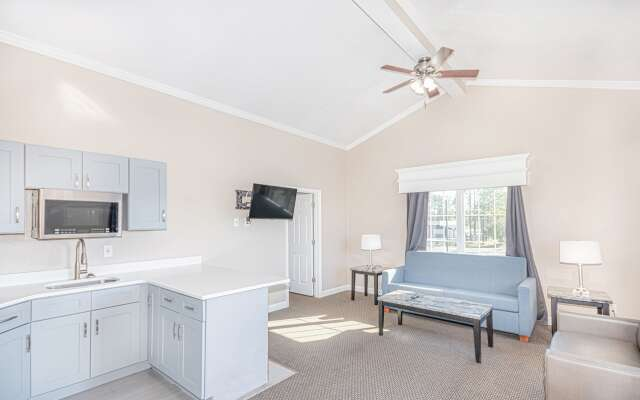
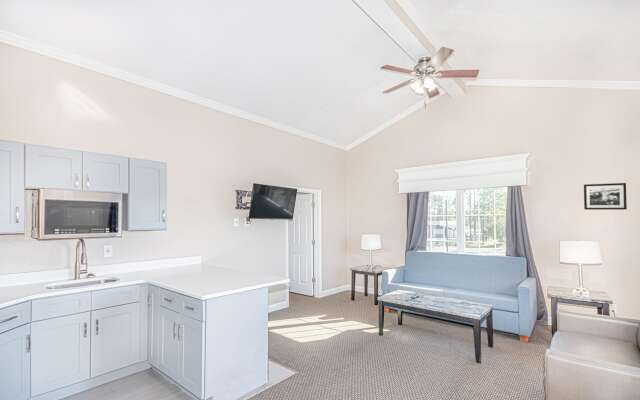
+ picture frame [583,182,628,211]
